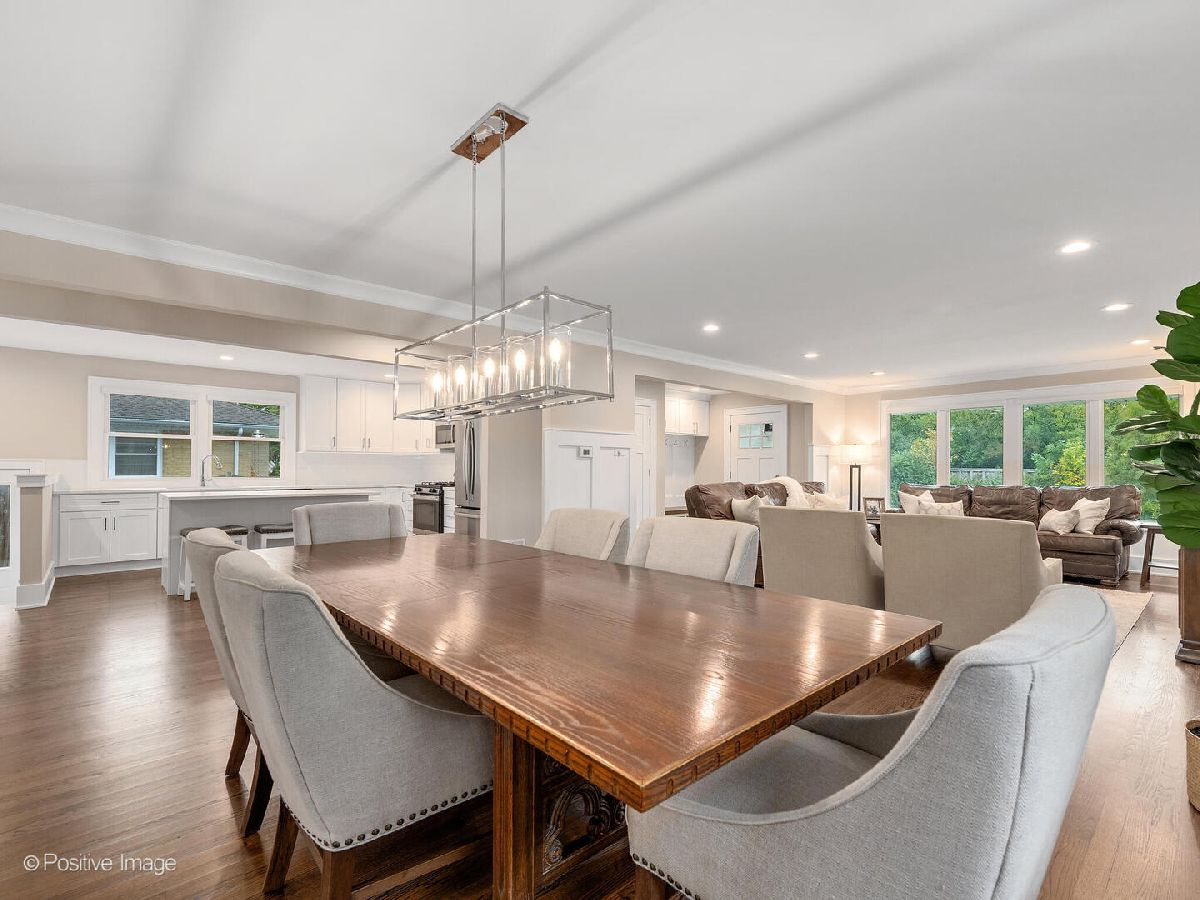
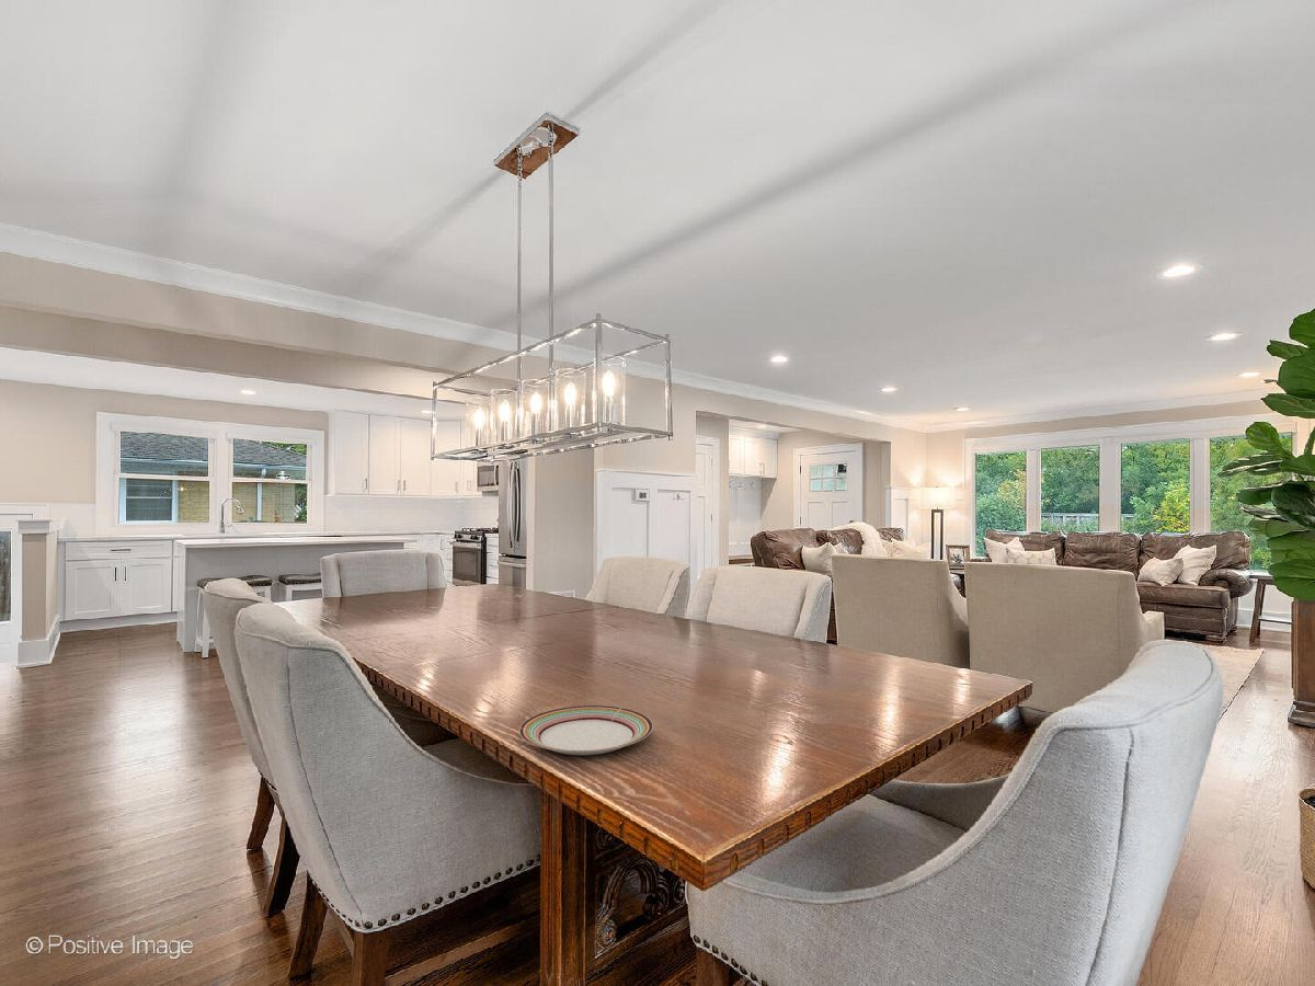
+ plate [518,704,654,756]
